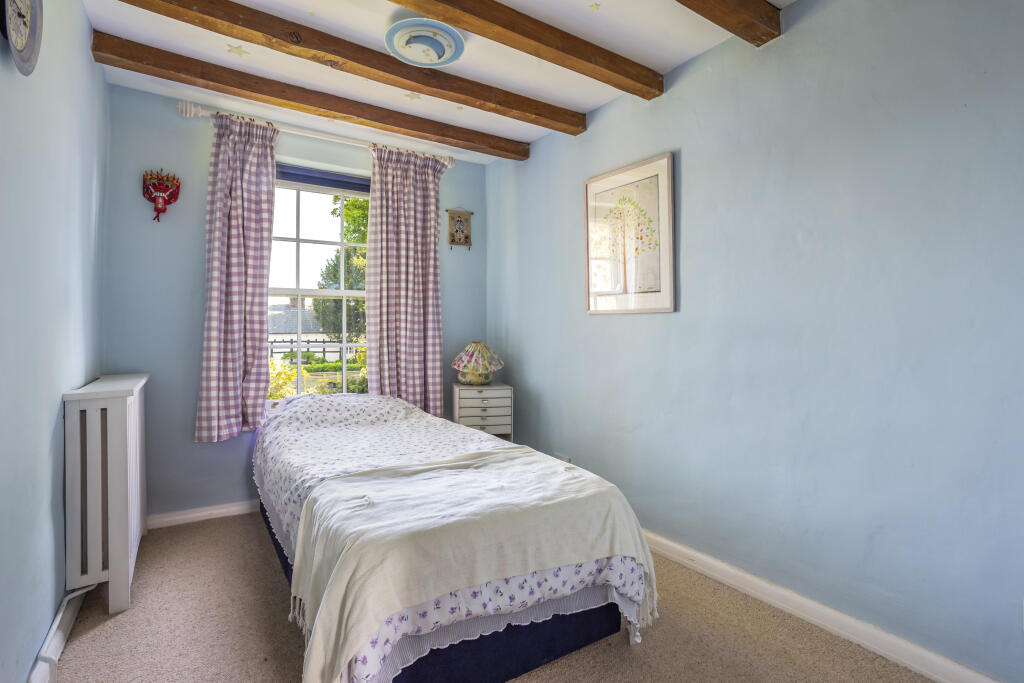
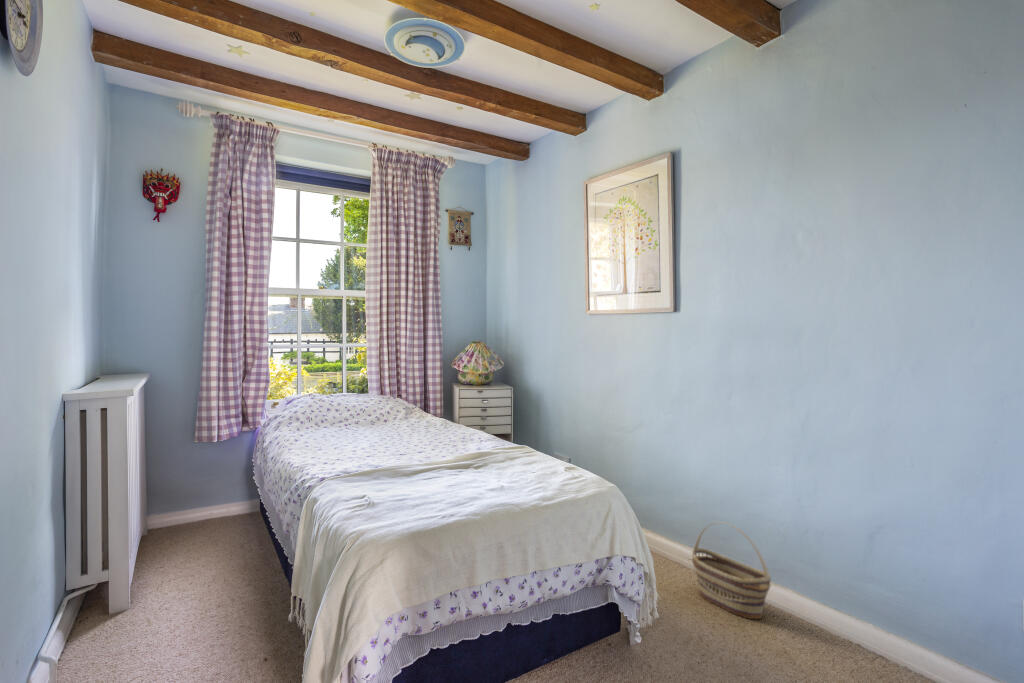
+ basket [691,521,772,620]
